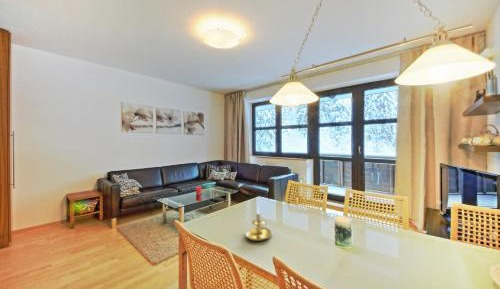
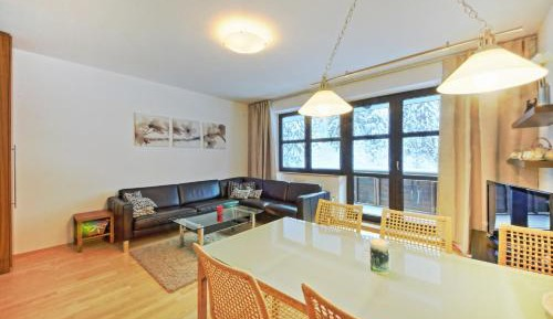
- candle holder [244,205,272,242]
